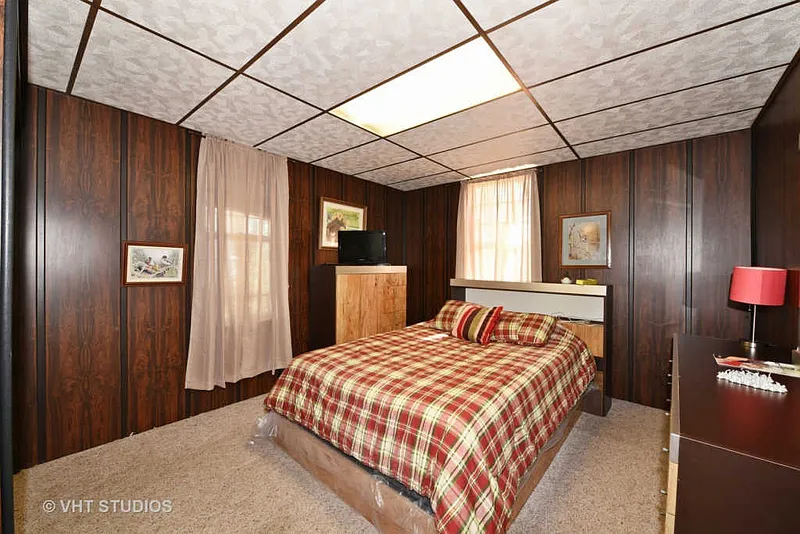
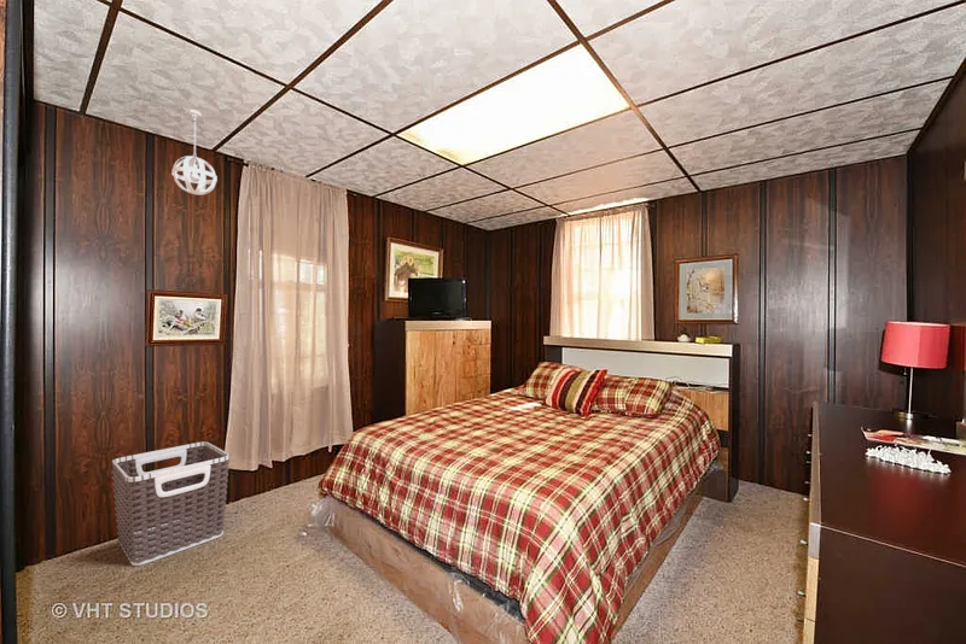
+ pendant light [170,109,219,197]
+ clothes hamper [111,440,231,567]
